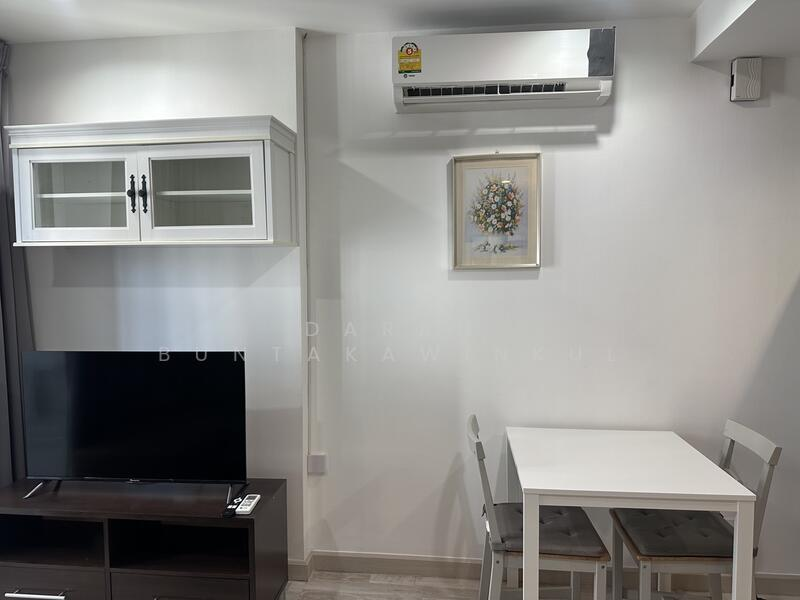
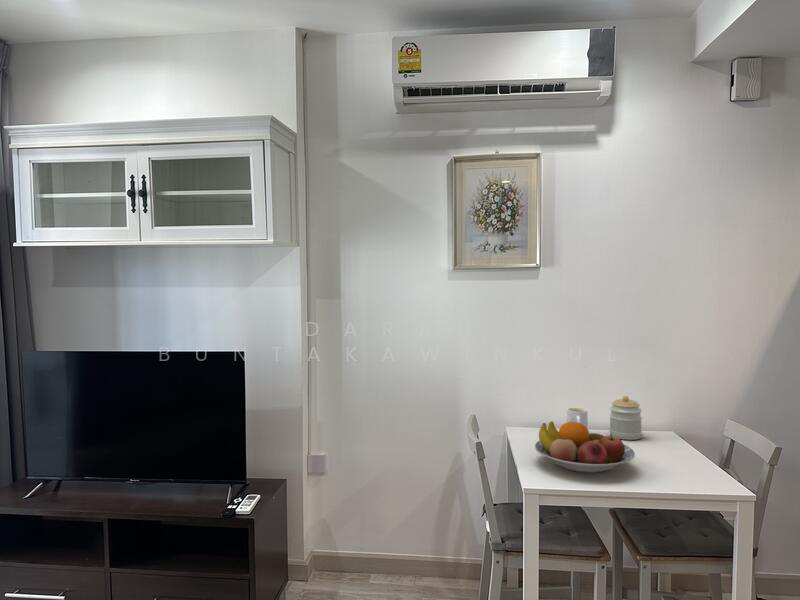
+ jar [609,395,643,441]
+ fruit bowl [534,420,636,474]
+ mug [566,406,589,428]
